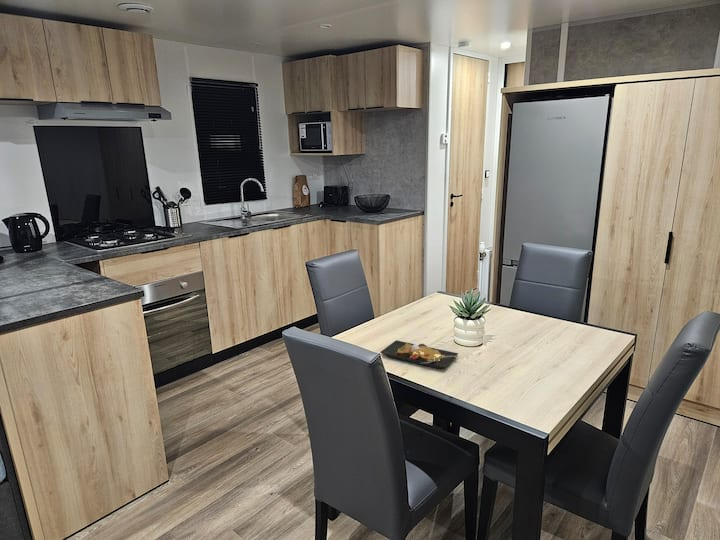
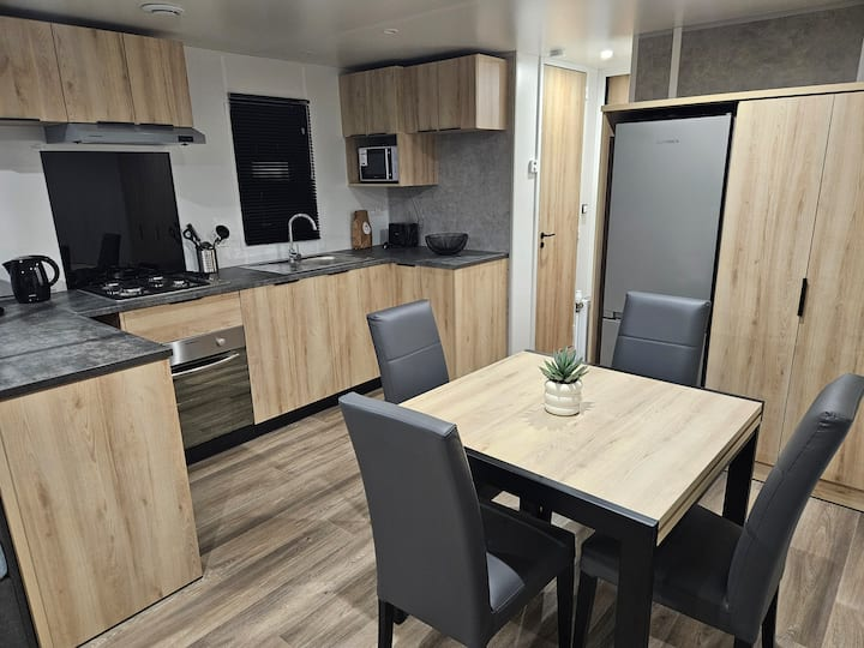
- plate [379,339,459,370]
